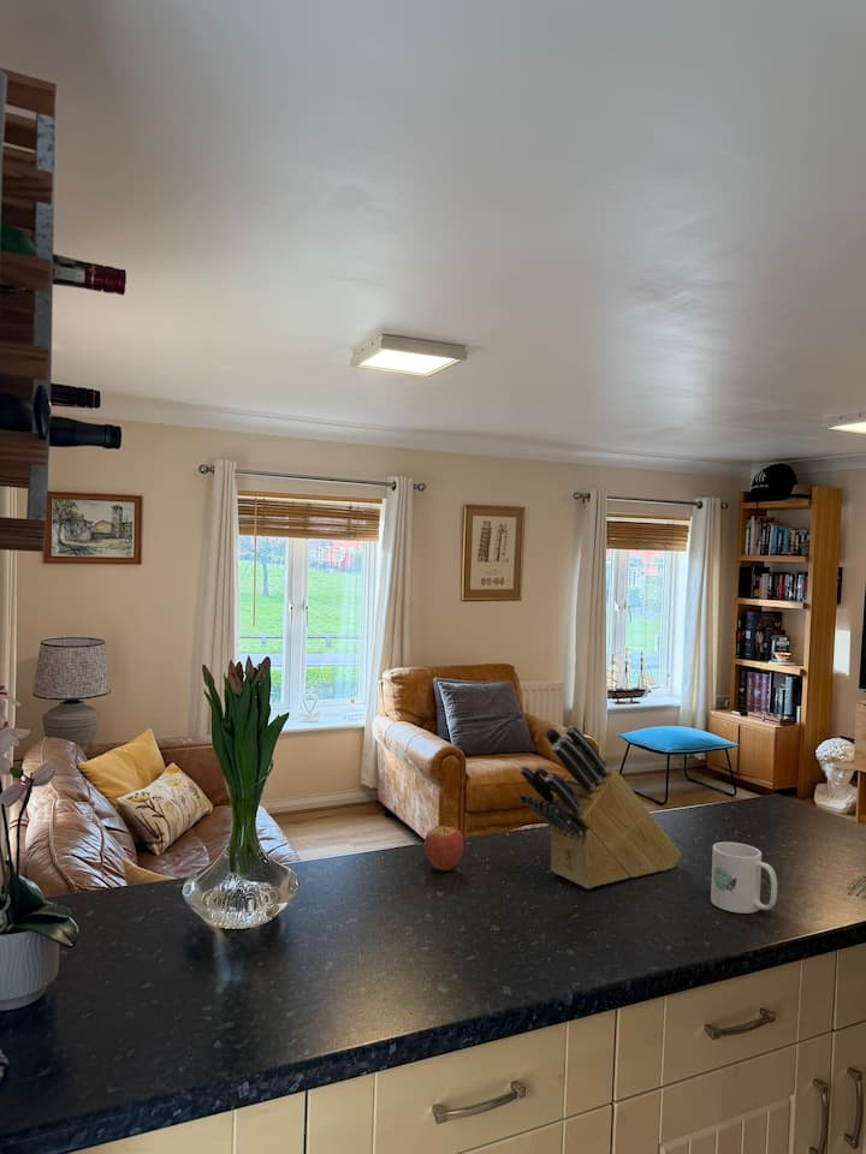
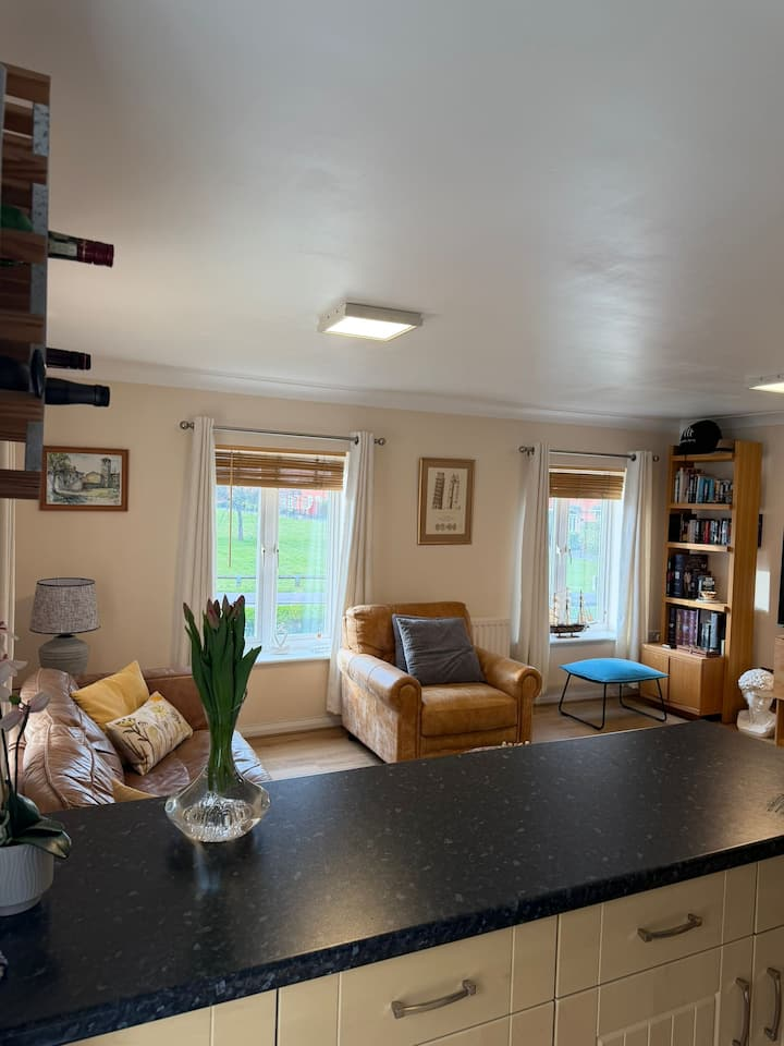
- mug [710,841,778,915]
- knife block [517,724,682,890]
- fruit [423,817,465,872]
